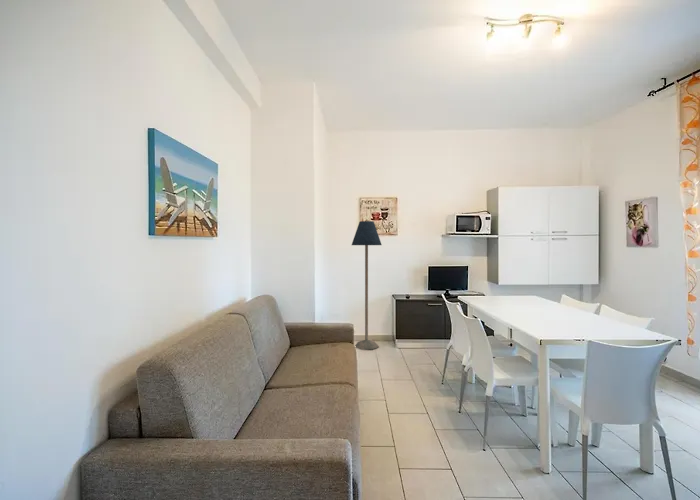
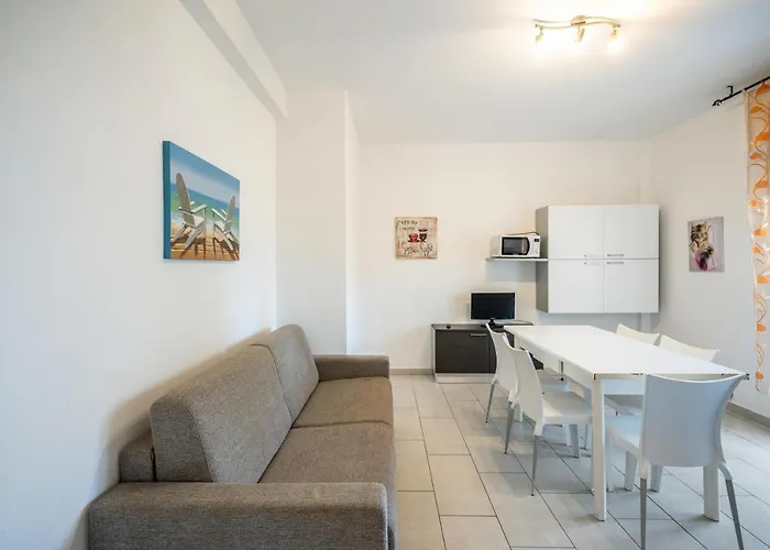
- floor lamp [351,220,382,350]
